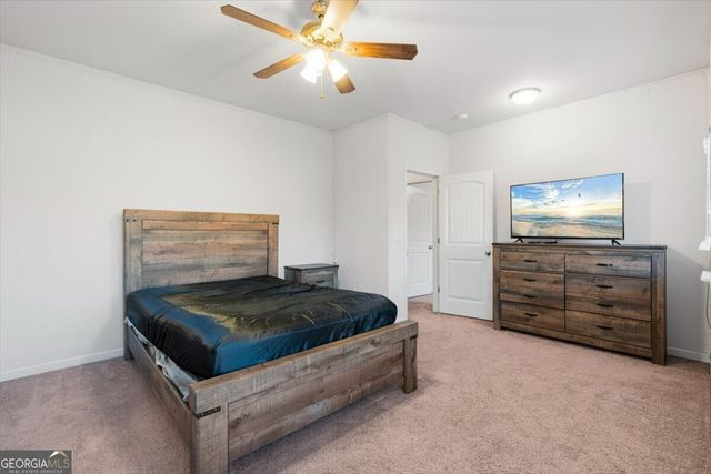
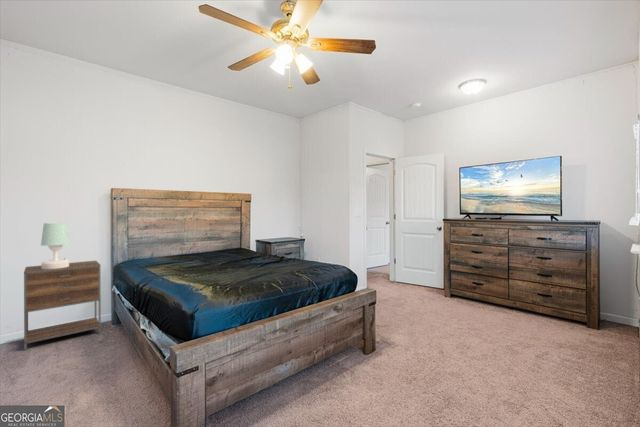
+ nightstand [23,260,102,351]
+ table lamp [40,222,70,269]
